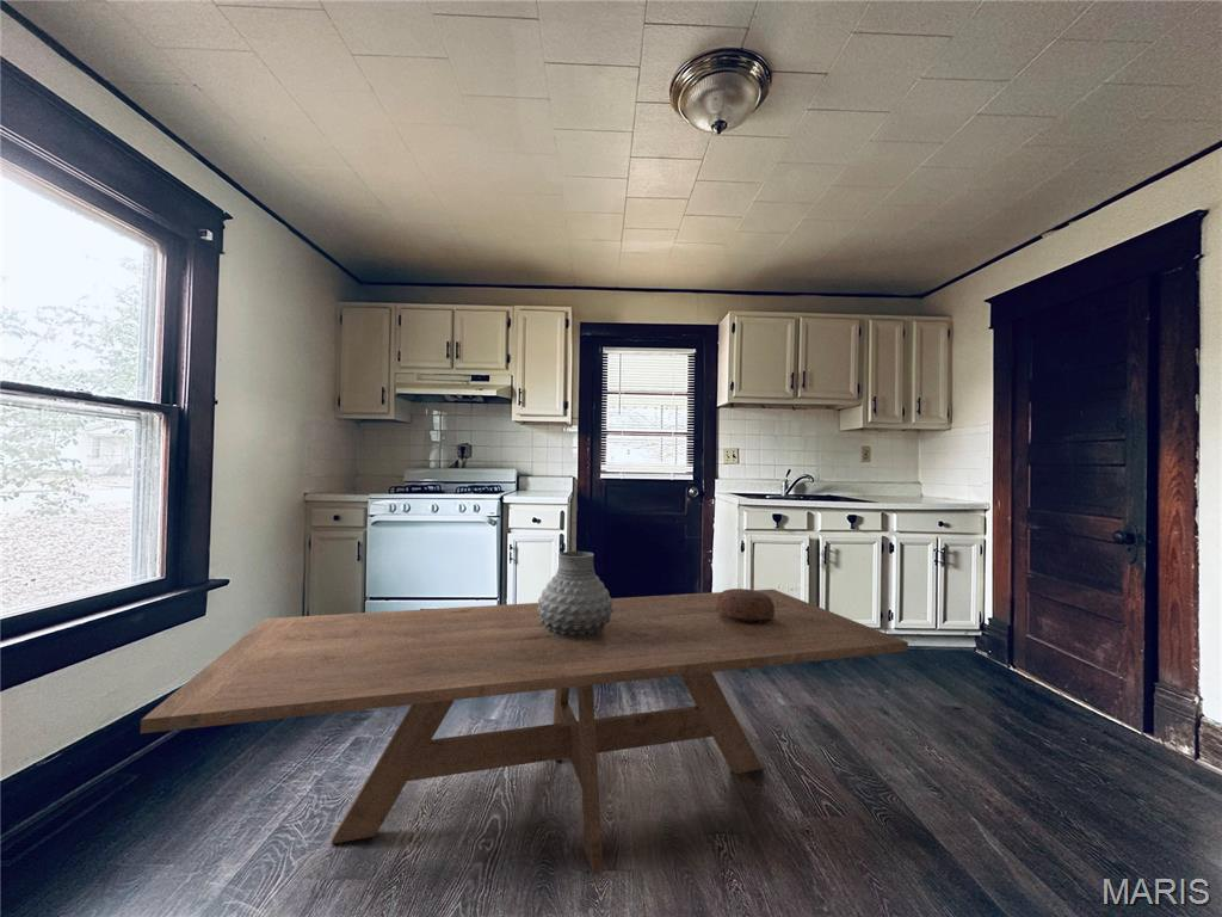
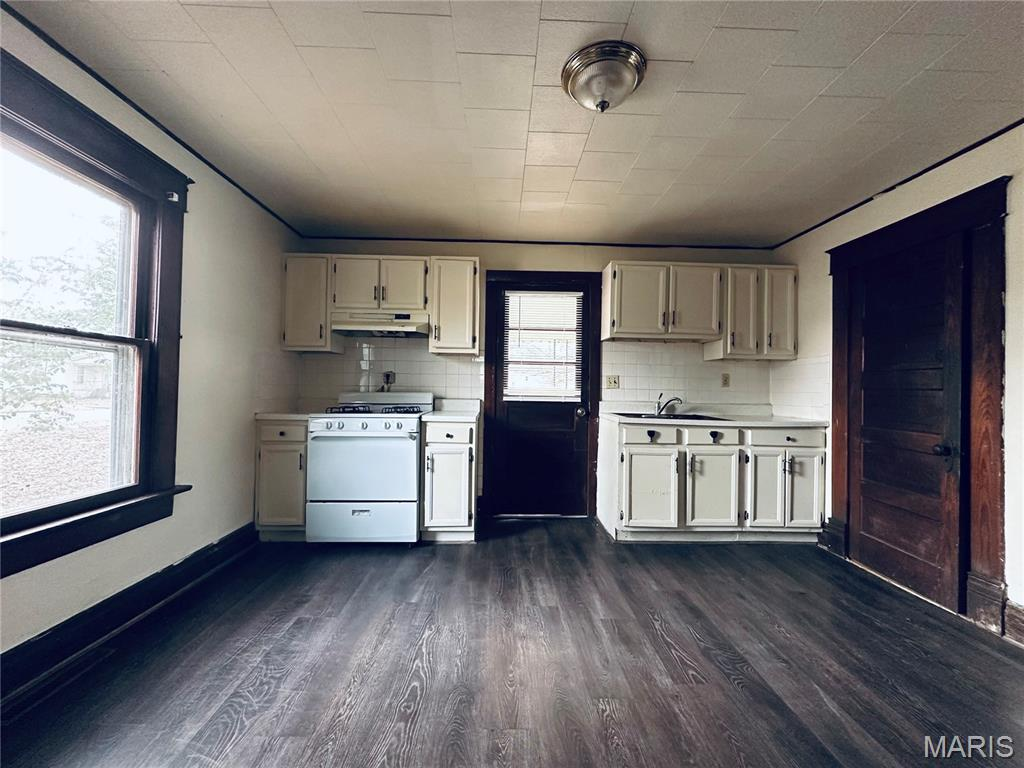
- vase [537,550,613,639]
- dining table [140,589,909,875]
- decorative bowl [716,587,774,623]
